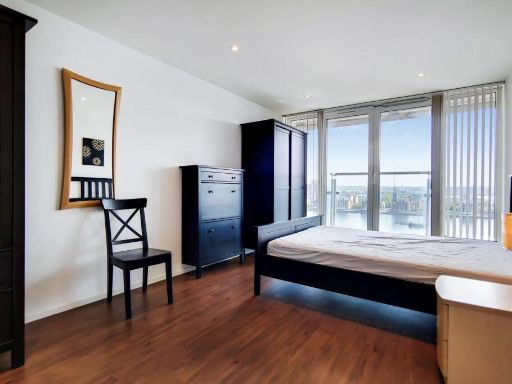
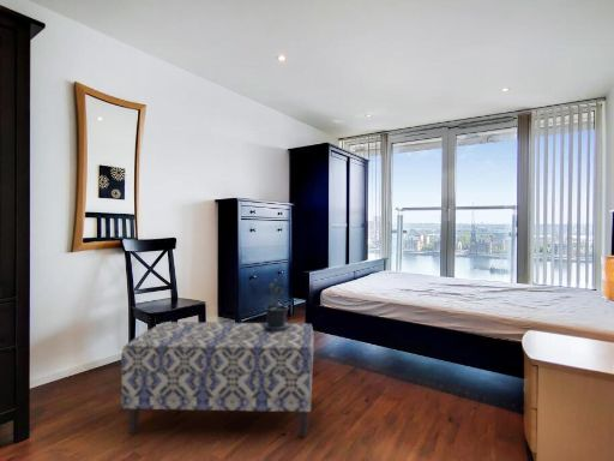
+ bench [120,321,315,438]
+ potted plant [264,277,290,331]
